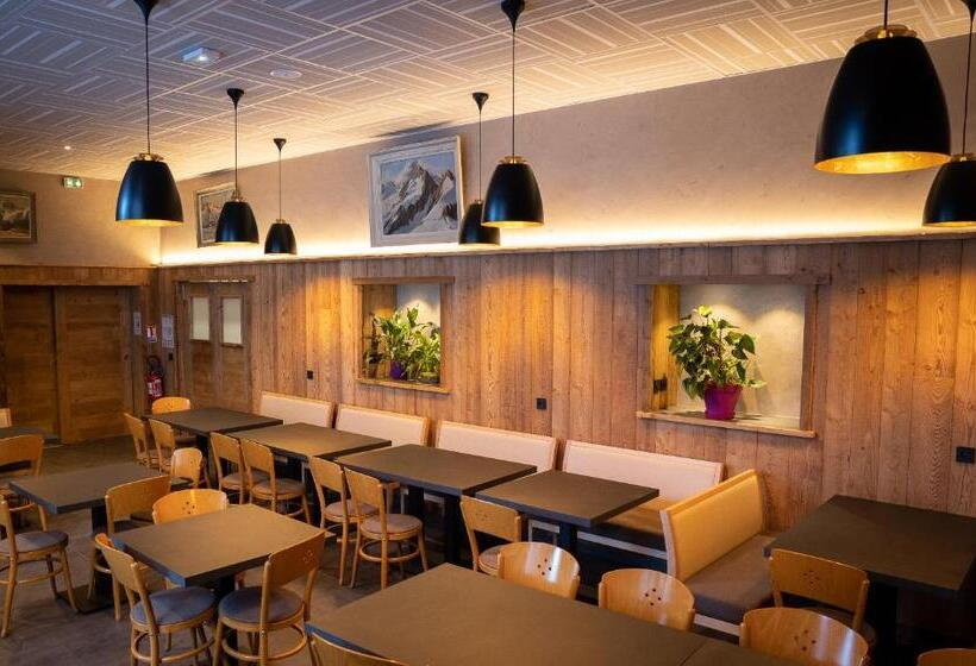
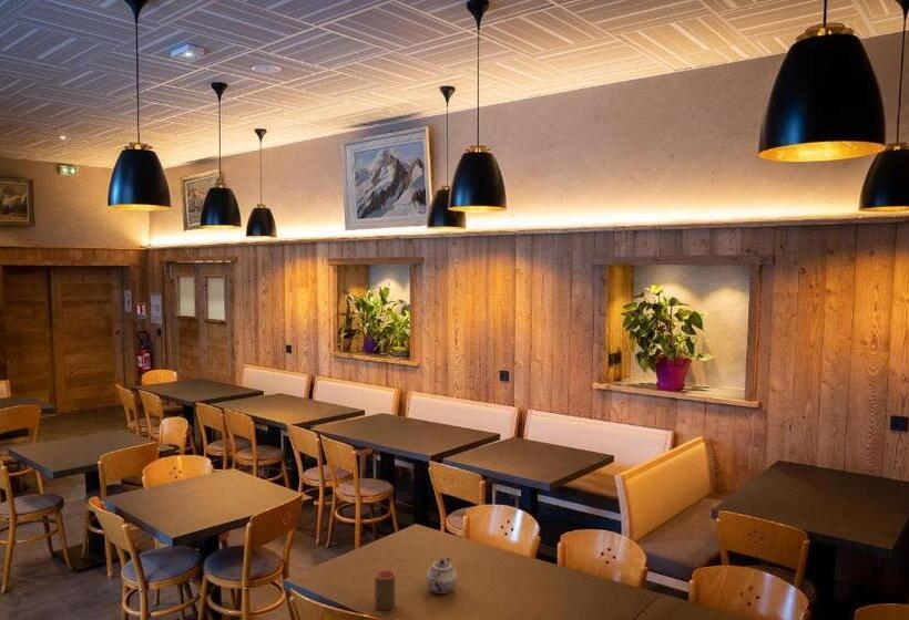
+ teapot [426,556,458,595]
+ cup [374,569,396,611]
